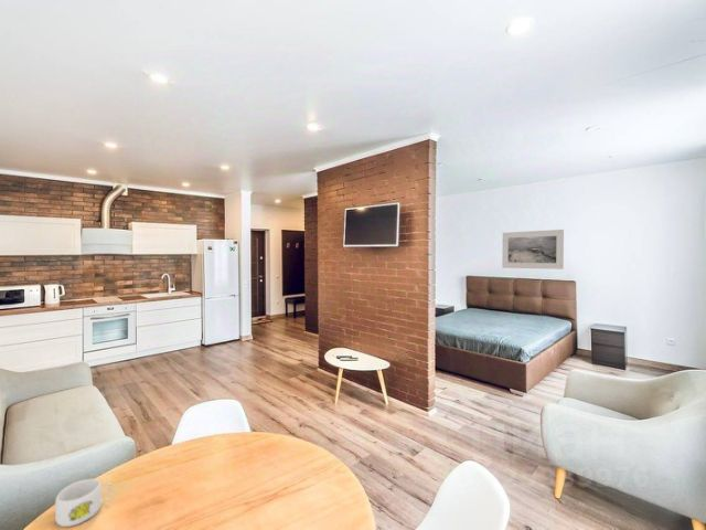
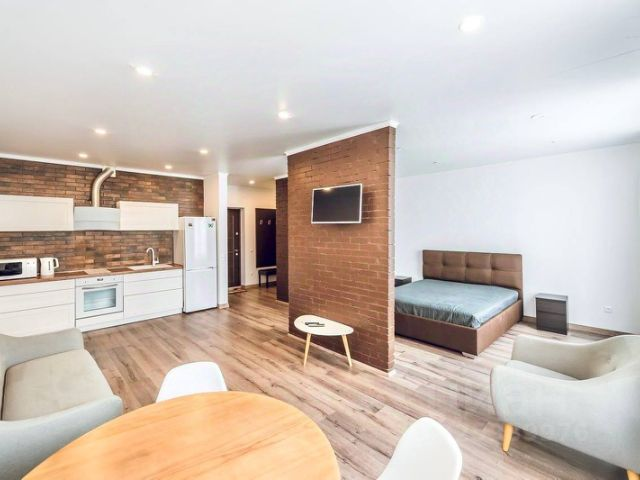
- mug [54,477,113,528]
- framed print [501,229,565,271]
